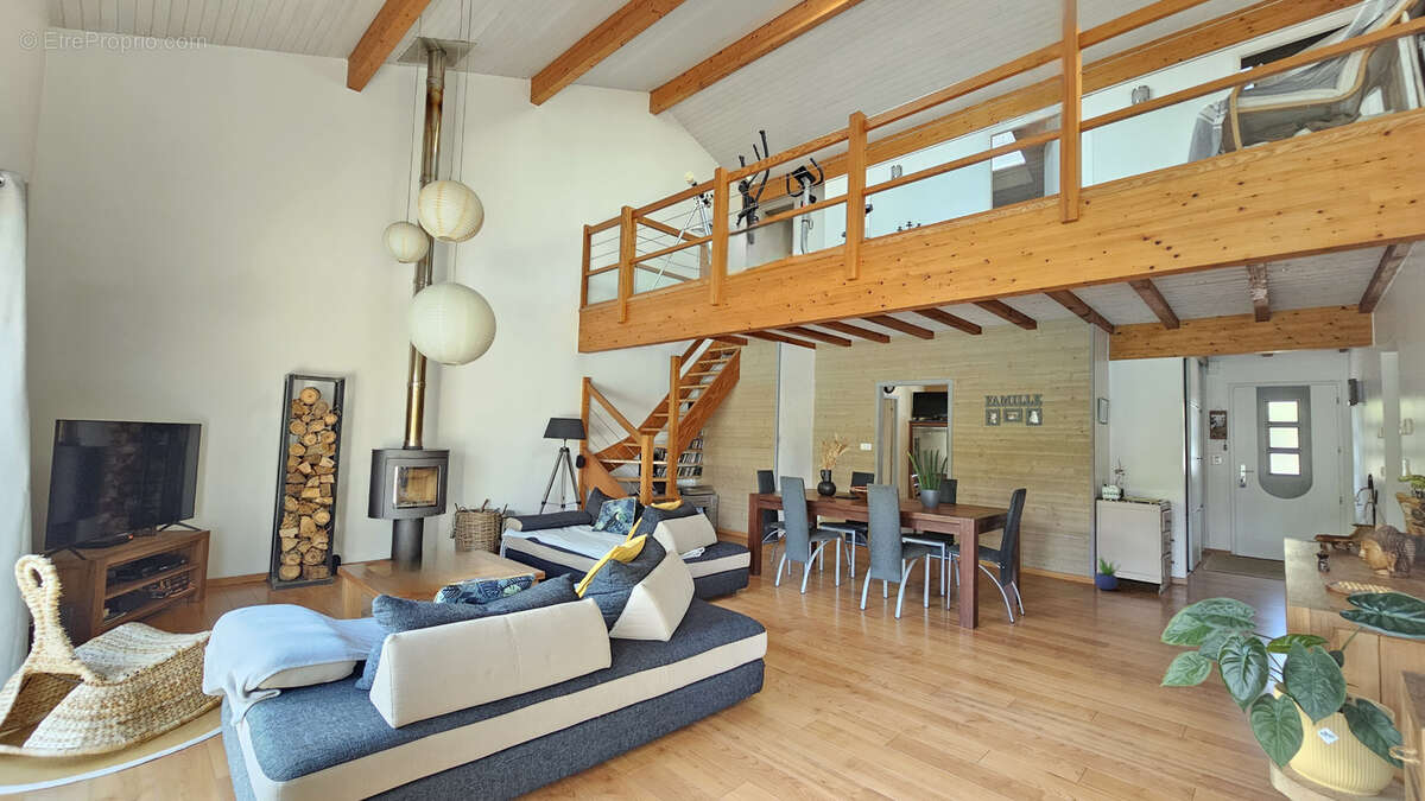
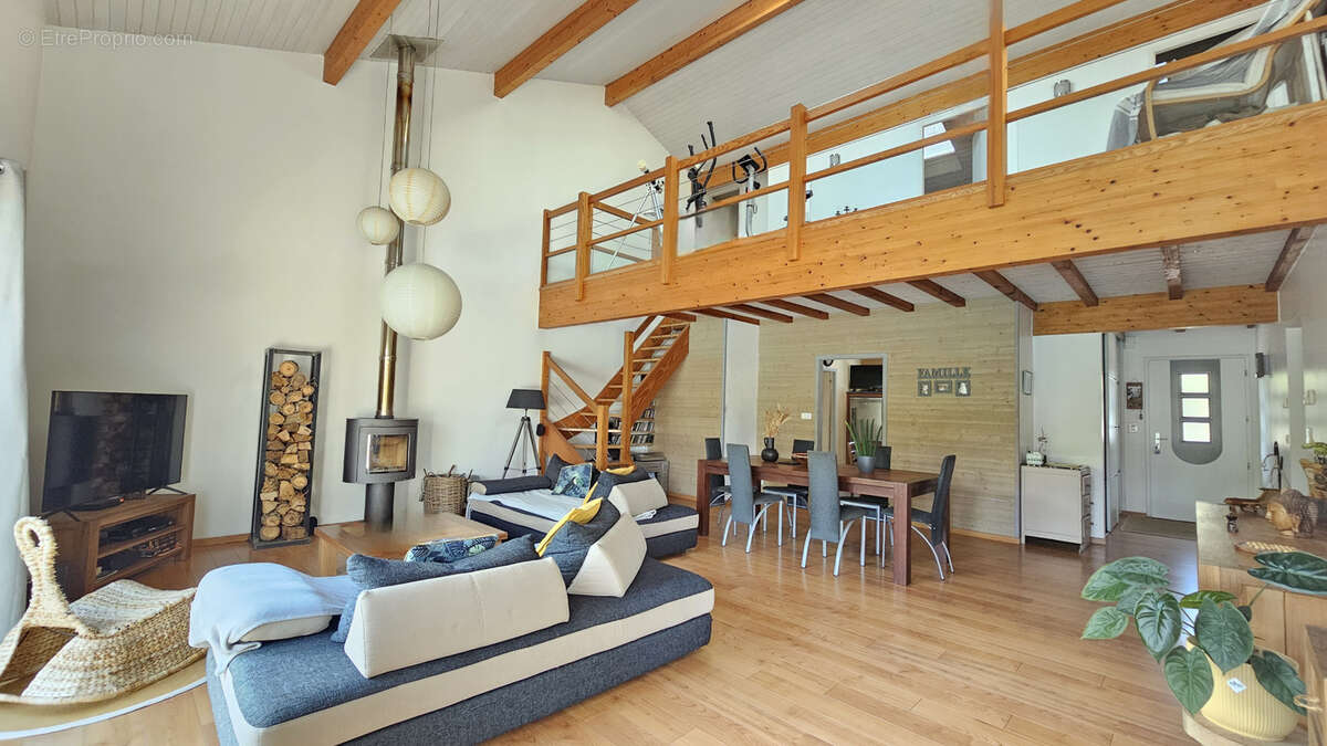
- potted plant [1094,554,1123,591]
